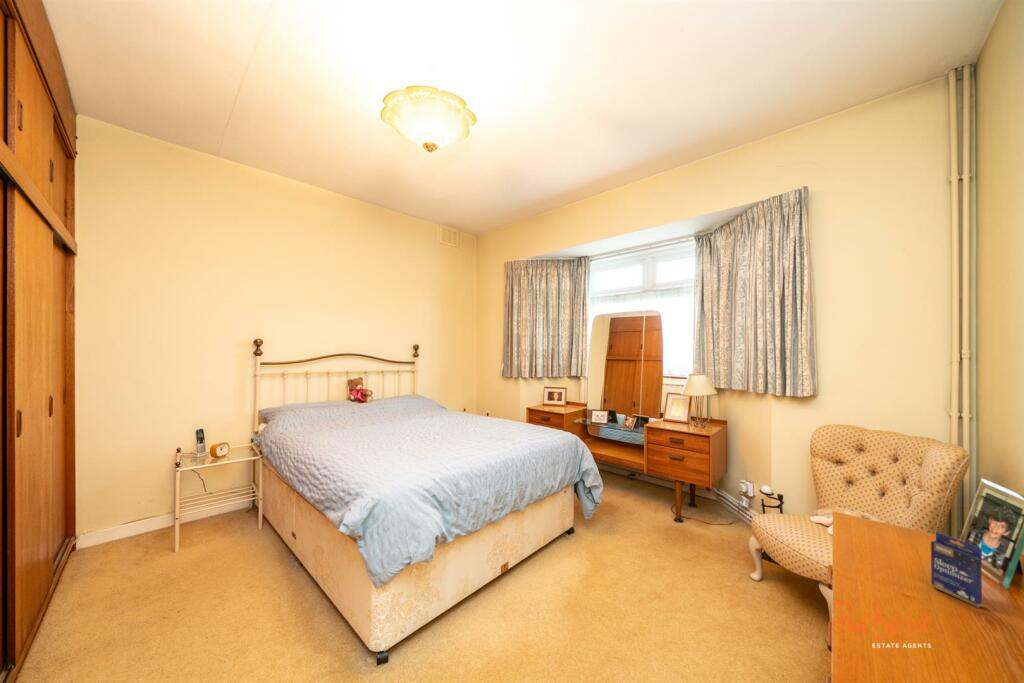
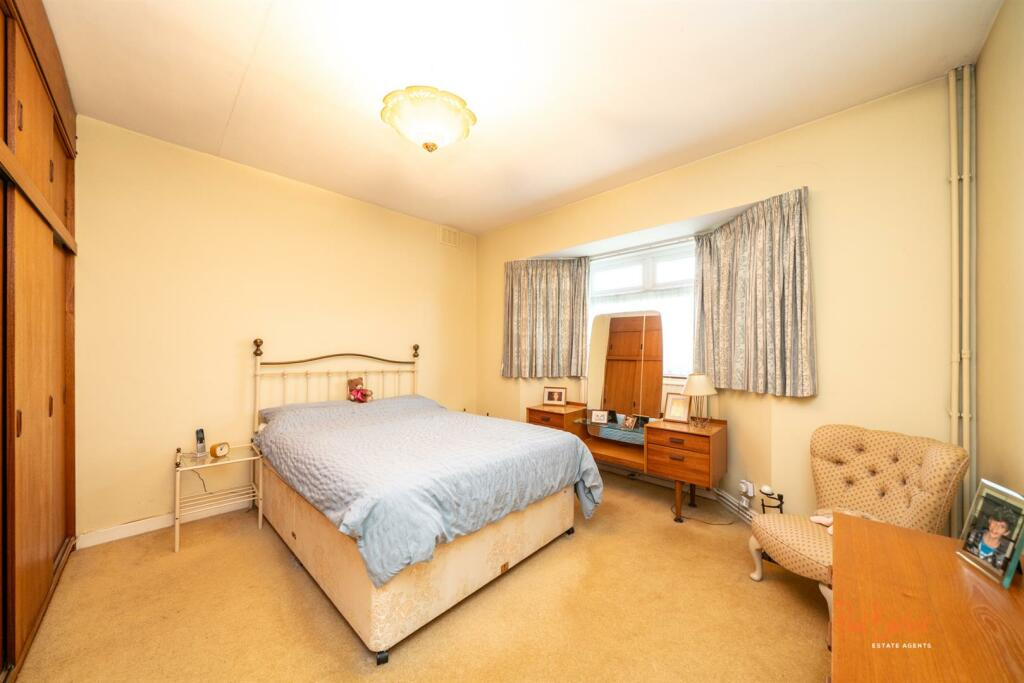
- small box [930,532,983,609]
